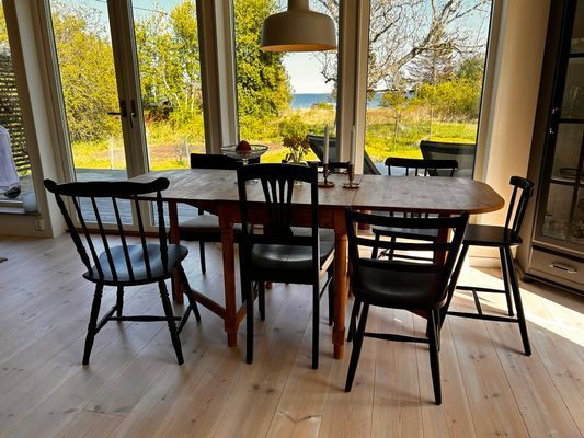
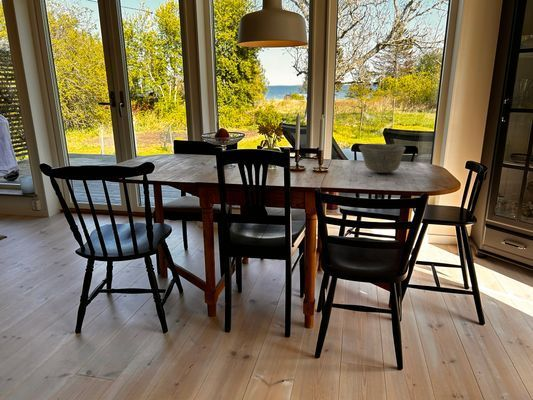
+ bowl [358,143,407,174]
